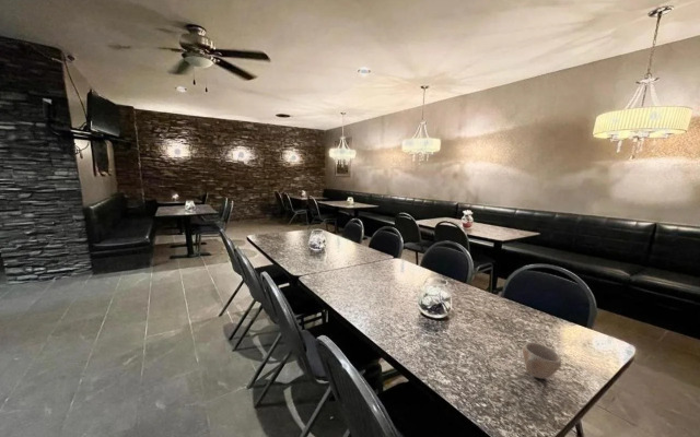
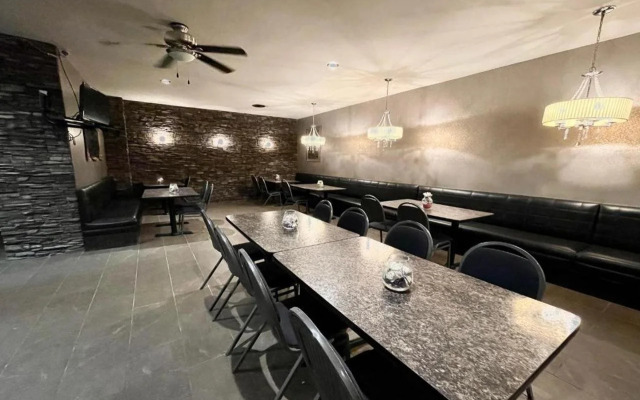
- cup [522,342,562,379]
